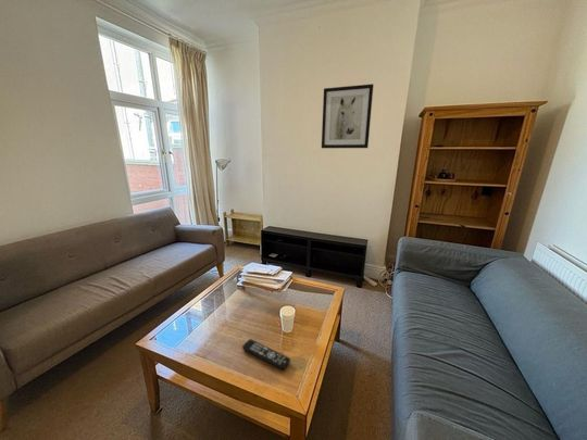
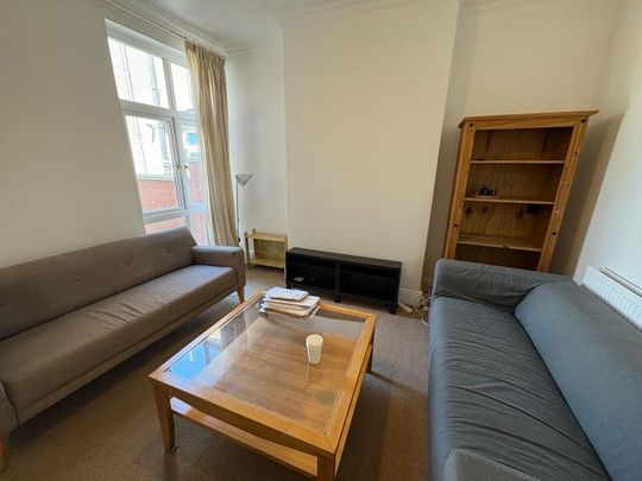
- remote control [241,338,291,372]
- wall art [321,84,375,149]
